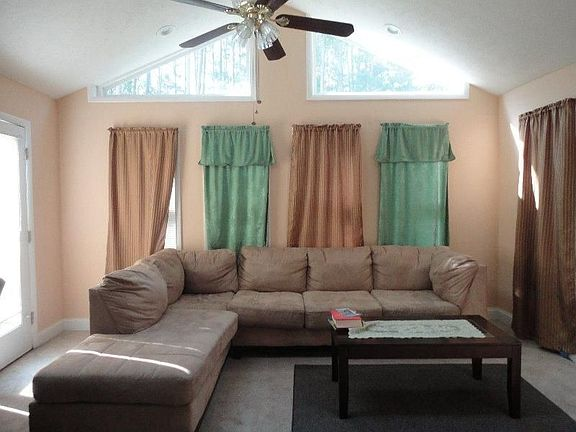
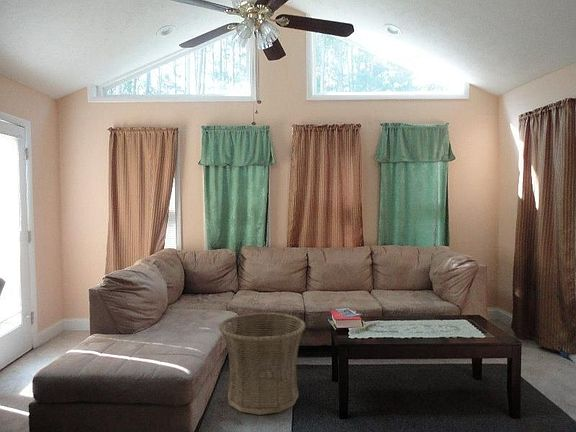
+ basket [218,312,307,416]
